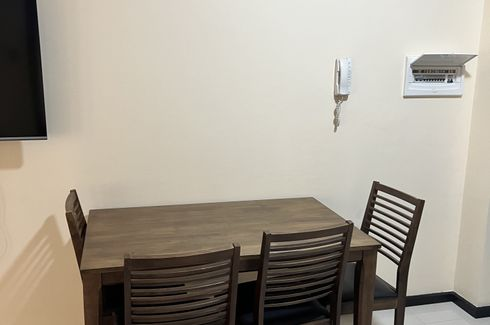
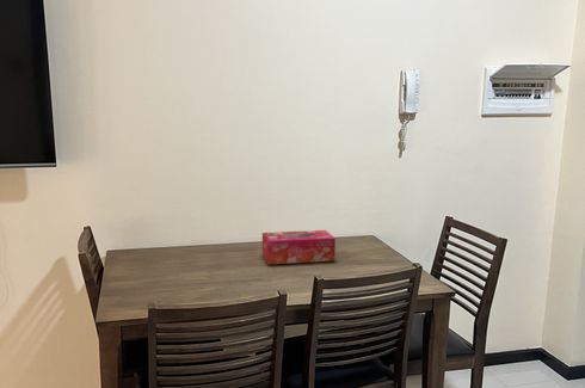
+ tissue box [261,229,337,265]
